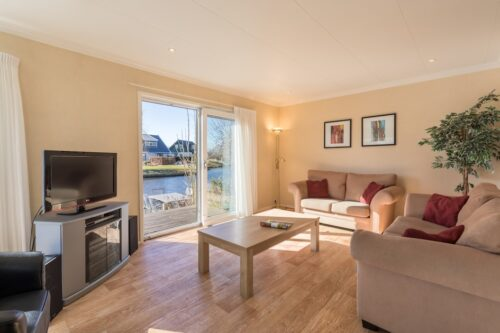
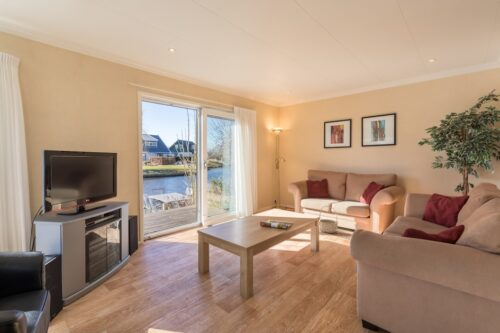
+ basket [318,205,339,234]
